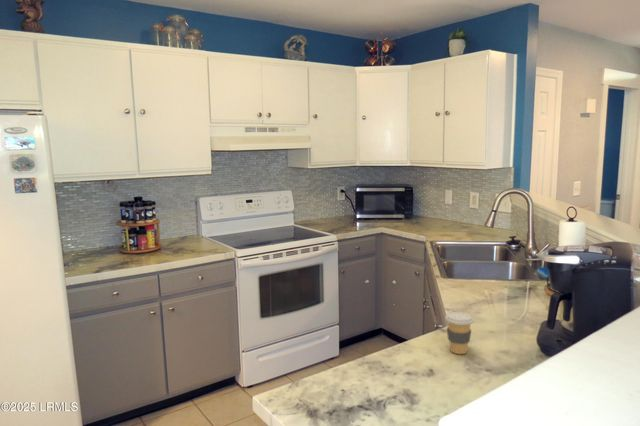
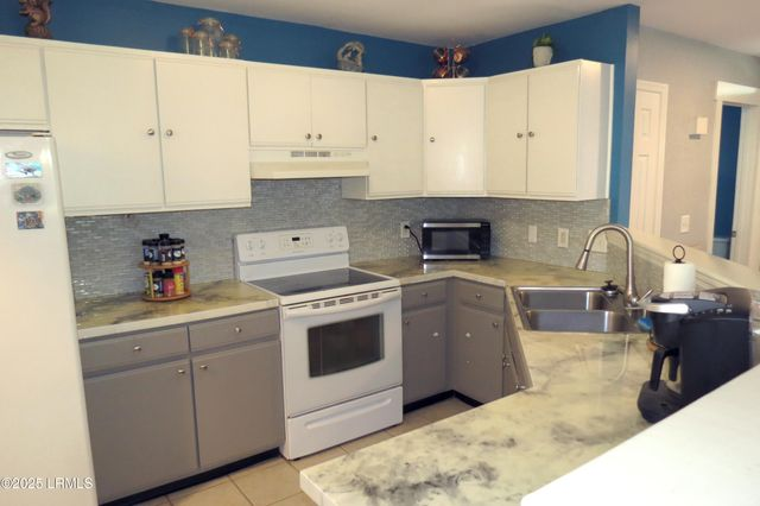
- coffee cup [444,311,475,355]
